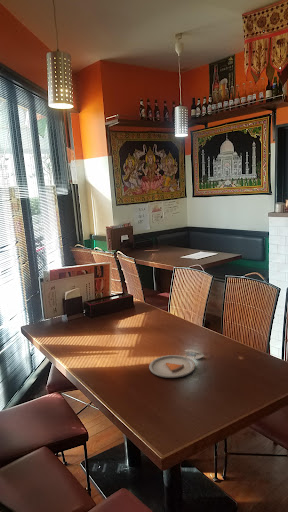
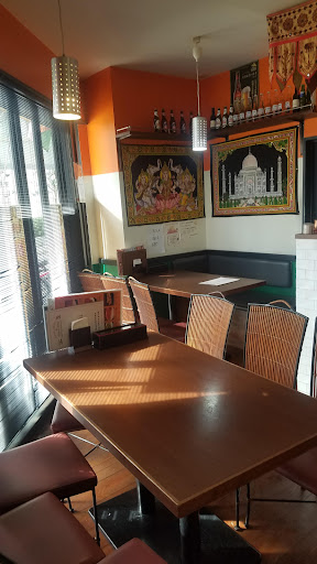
- dinner plate [148,349,205,379]
